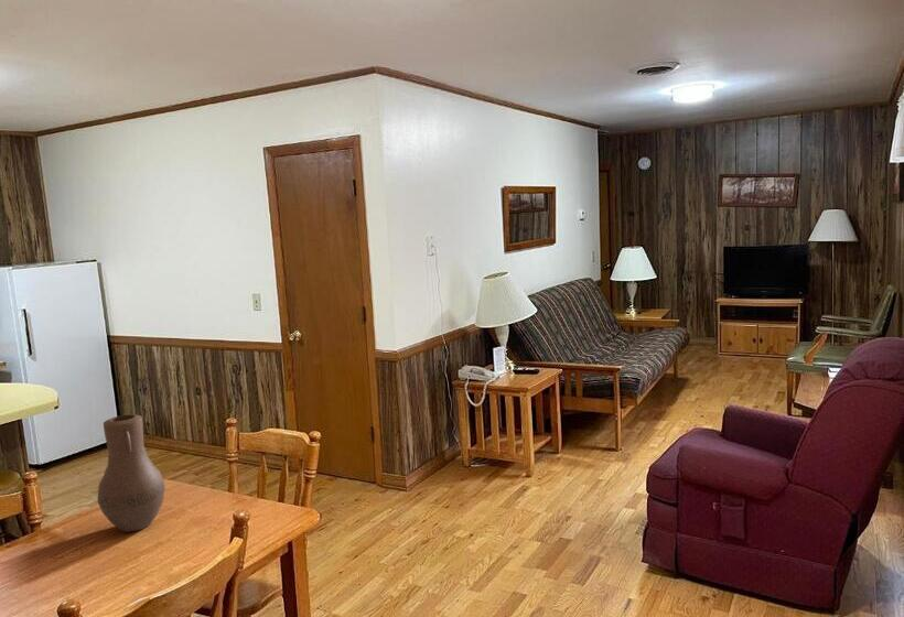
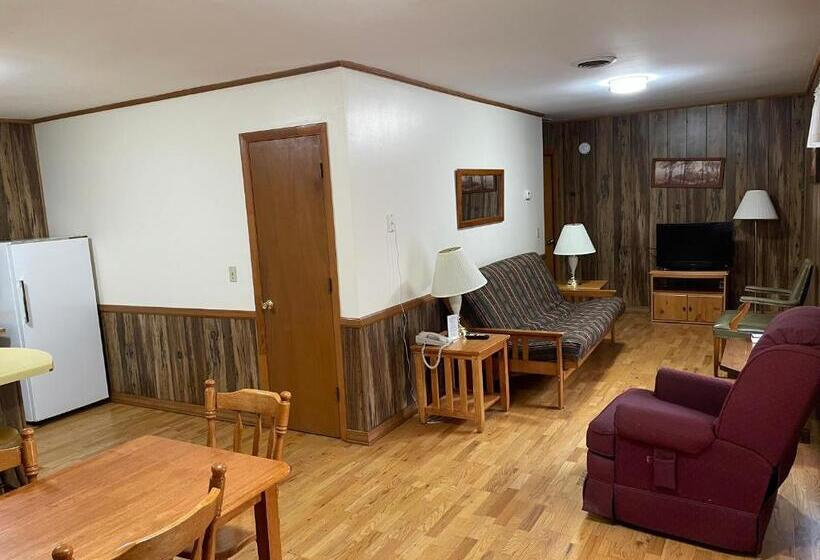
- vase [96,413,166,533]
